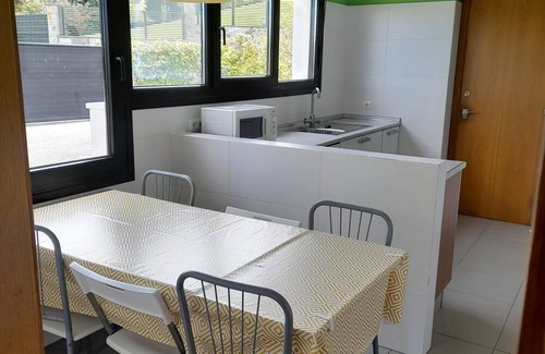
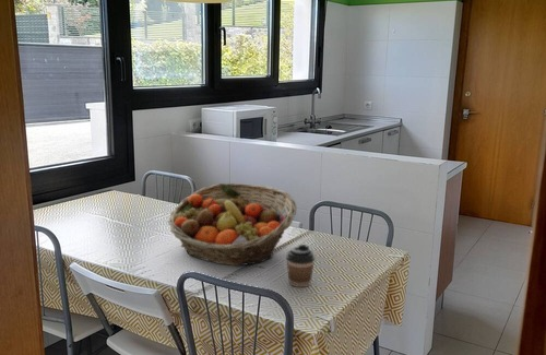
+ coffee cup [285,244,316,288]
+ fruit basket [167,182,298,267]
